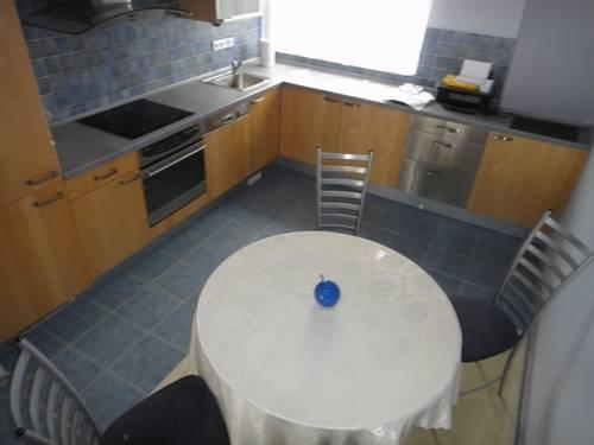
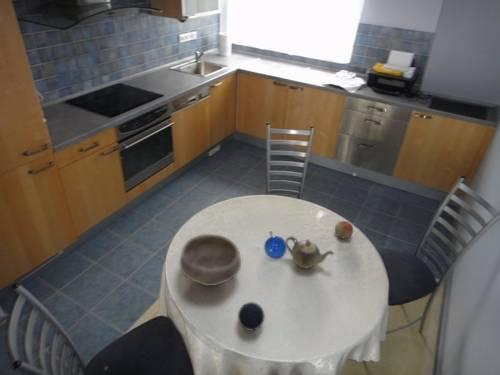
+ decorative ball [237,301,266,332]
+ teapot [285,235,335,270]
+ fruit [334,220,354,239]
+ bowl [179,233,242,287]
